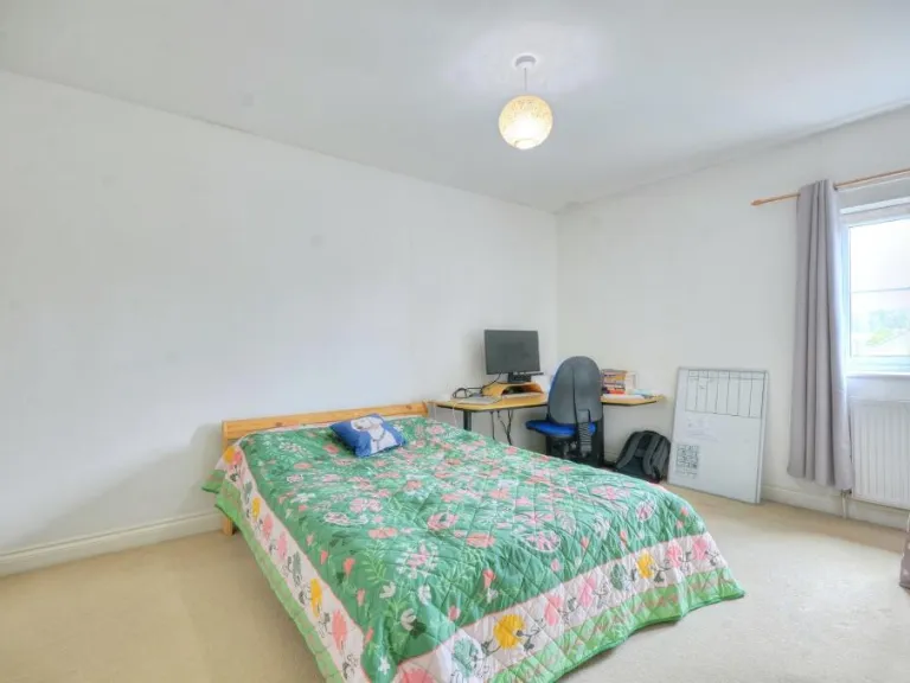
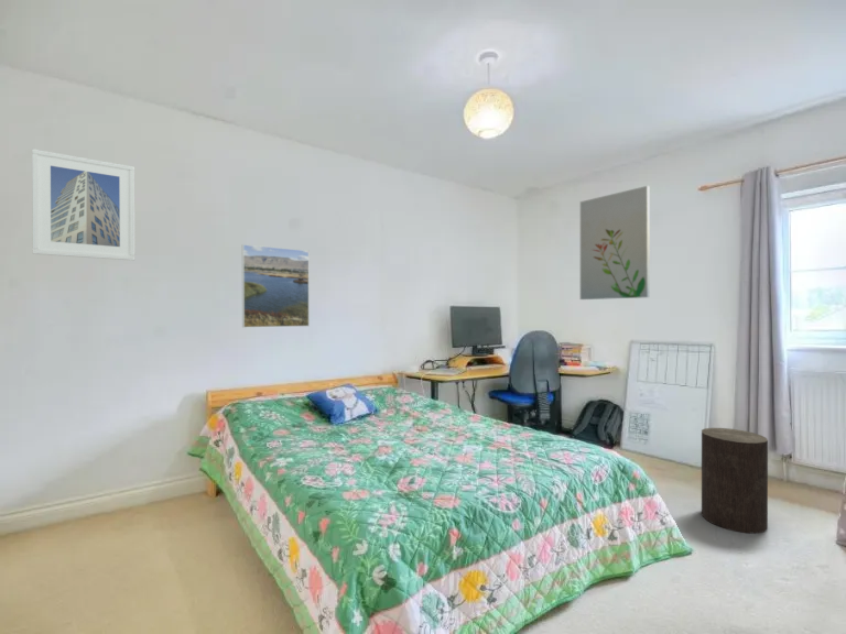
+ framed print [241,243,311,329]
+ wall art [579,185,651,300]
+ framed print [31,147,137,262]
+ stool [701,427,769,535]
